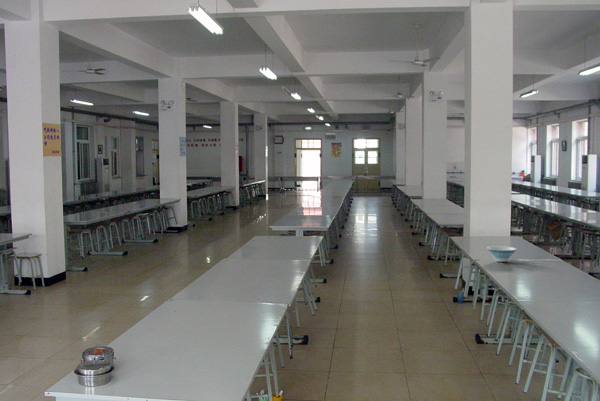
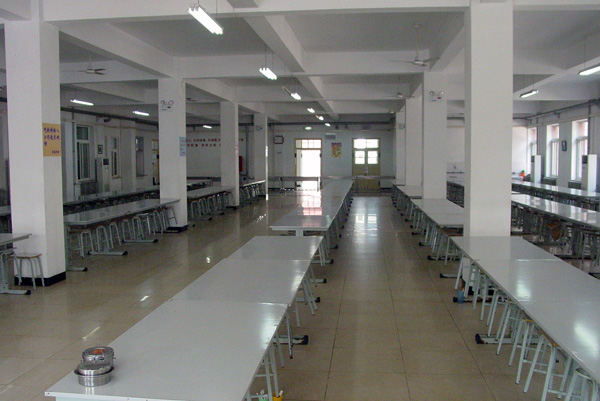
- bowl [486,245,518,263]
